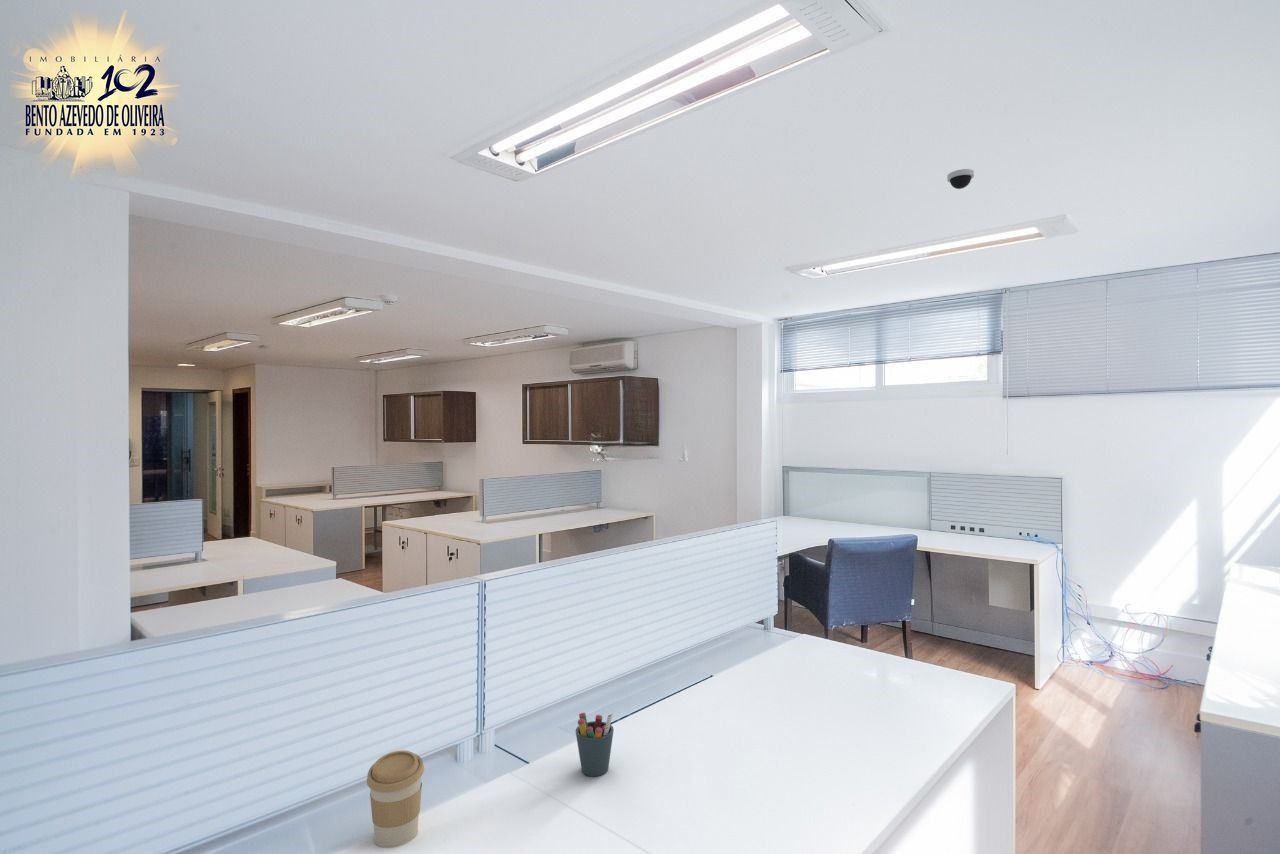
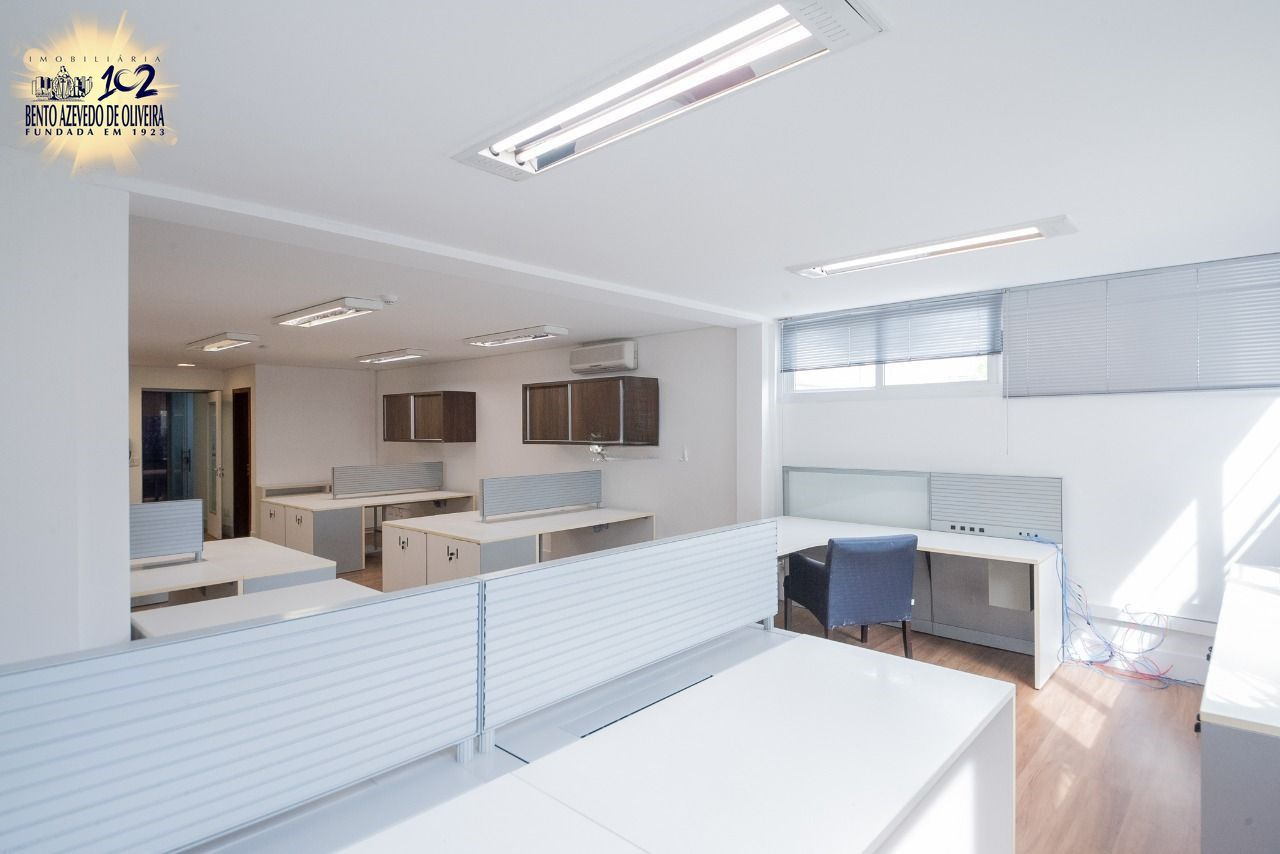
- dome security camera [946,168,975,190]
- pen holder [575,712,615,777]
- coffee cup [366,750,425,849]
